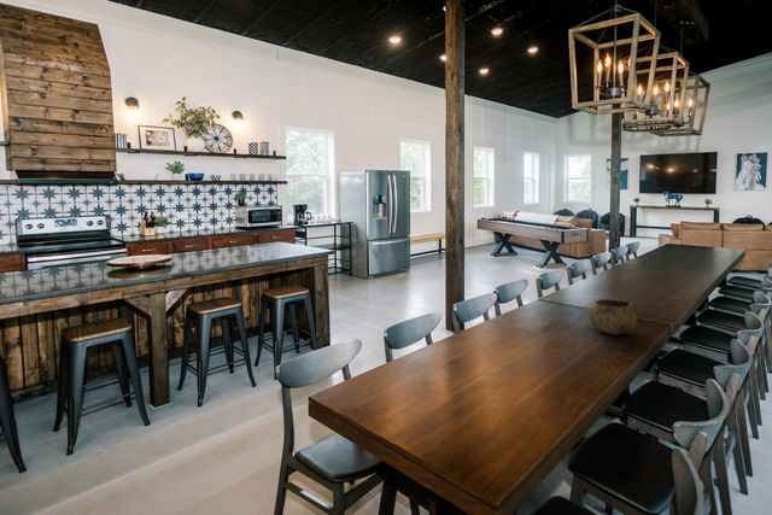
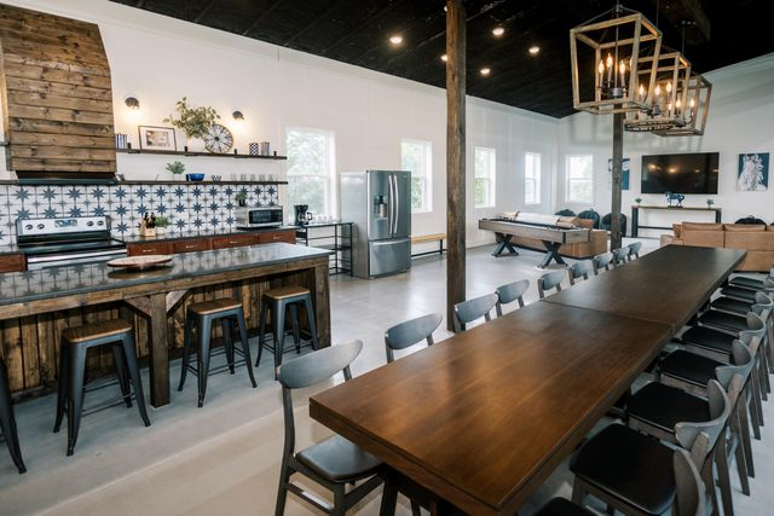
- decorative bowl [587,298,638,335]
